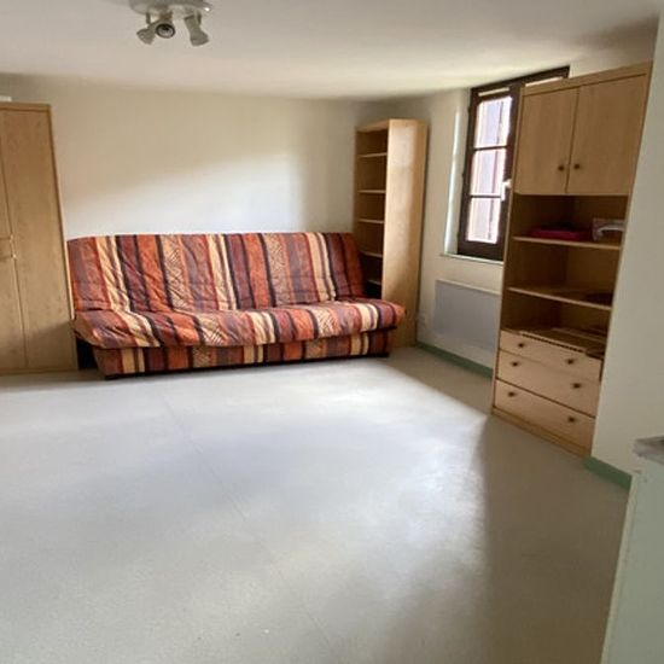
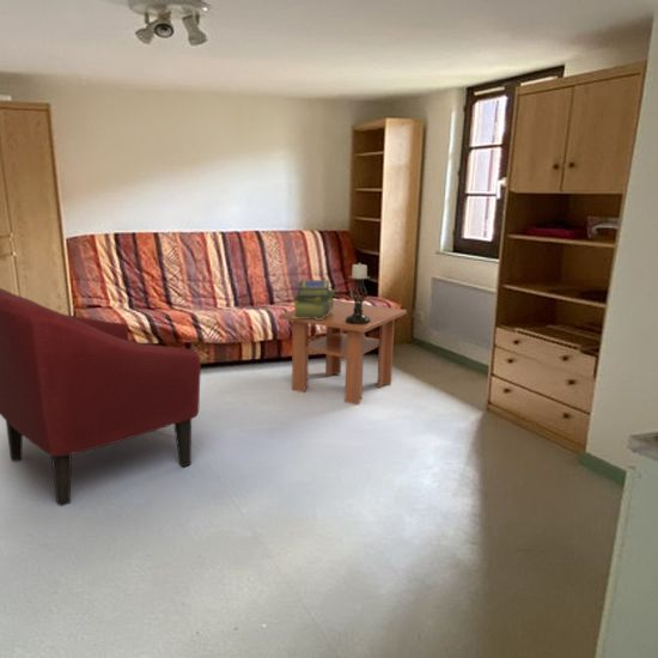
+ coffee table [278,299,408,406]
+ candle holder [346,262,371,324]
+ armchair [0,287,202,507]
+ stack of books [292,279,337,319]
